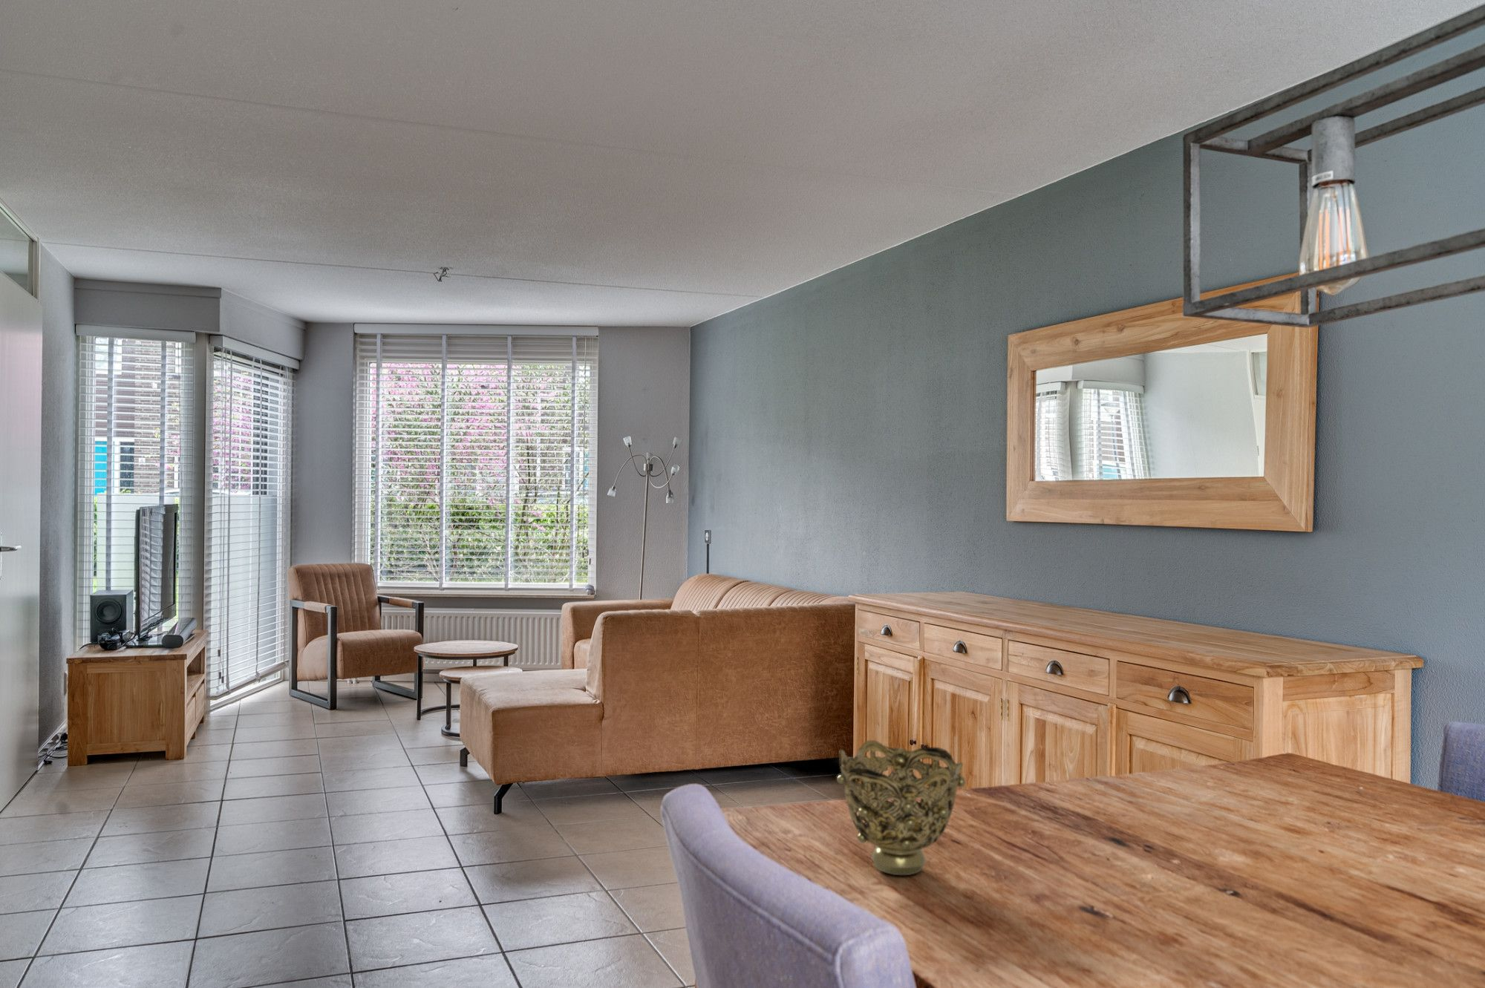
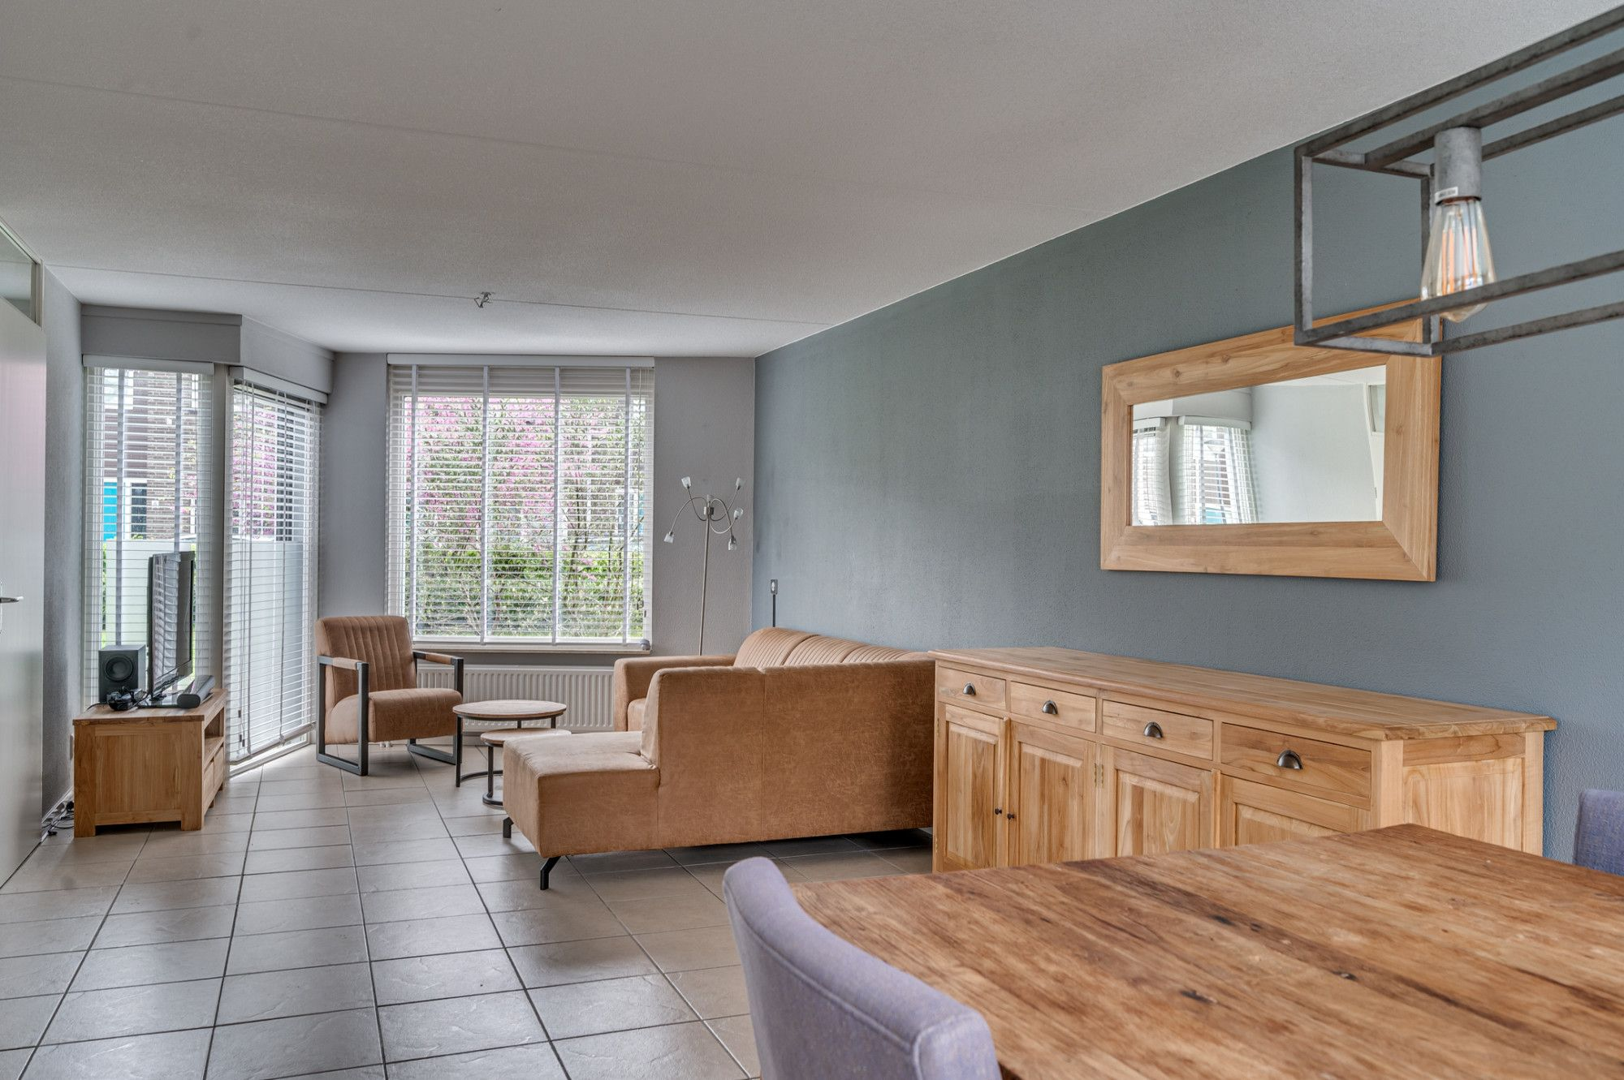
- decorative bowl [836,739,967,876]
